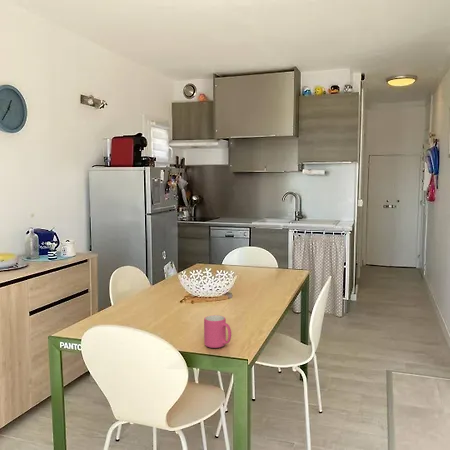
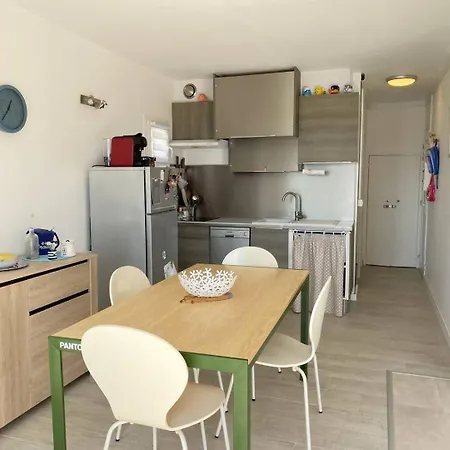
- mug [203,314,232,349]
